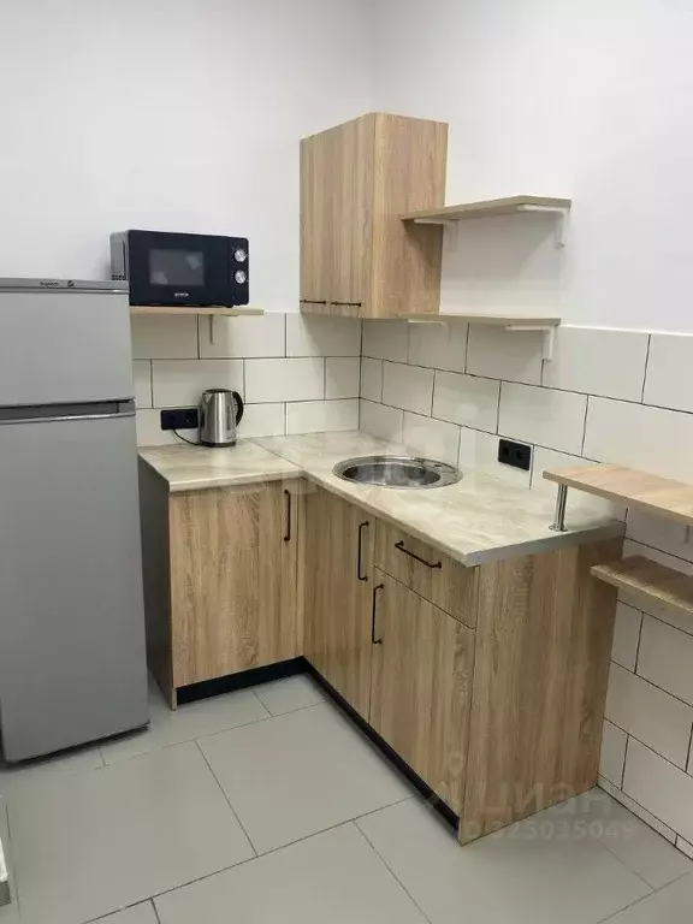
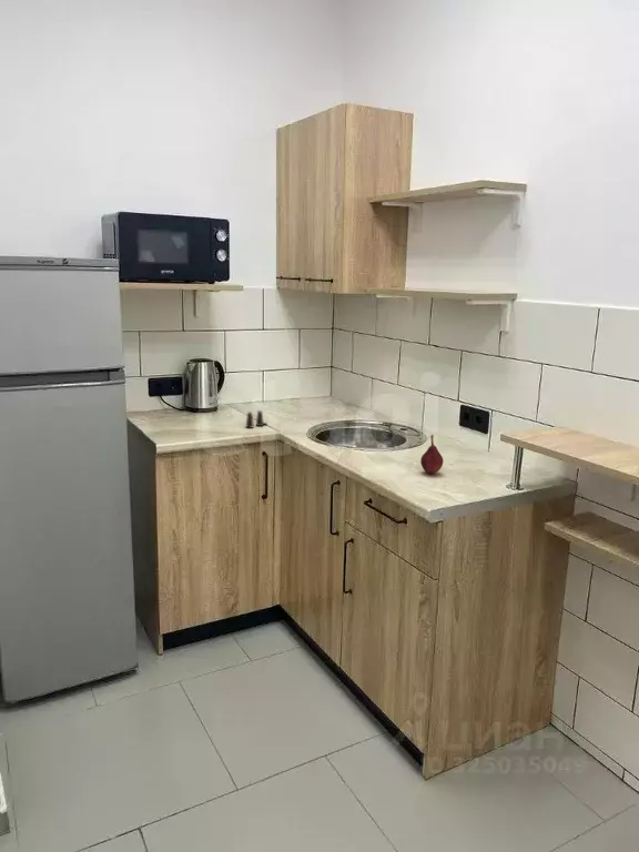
+ salt shaker [245,409,268,429]
+ fruit [419,434,444,475]
